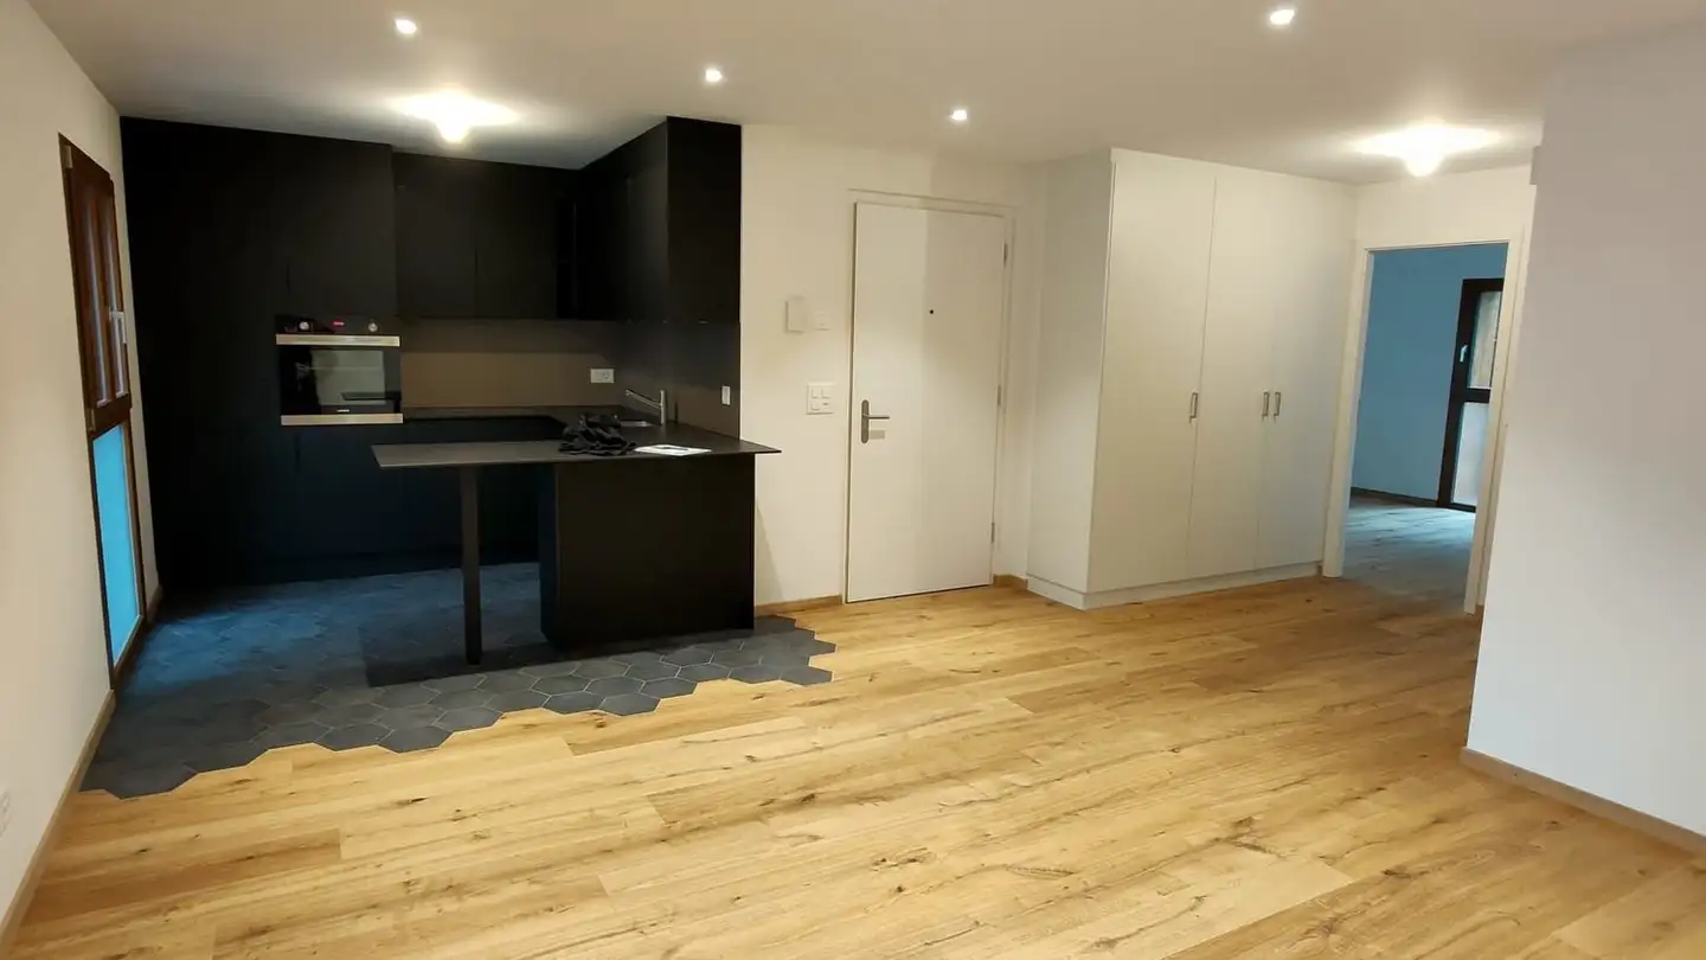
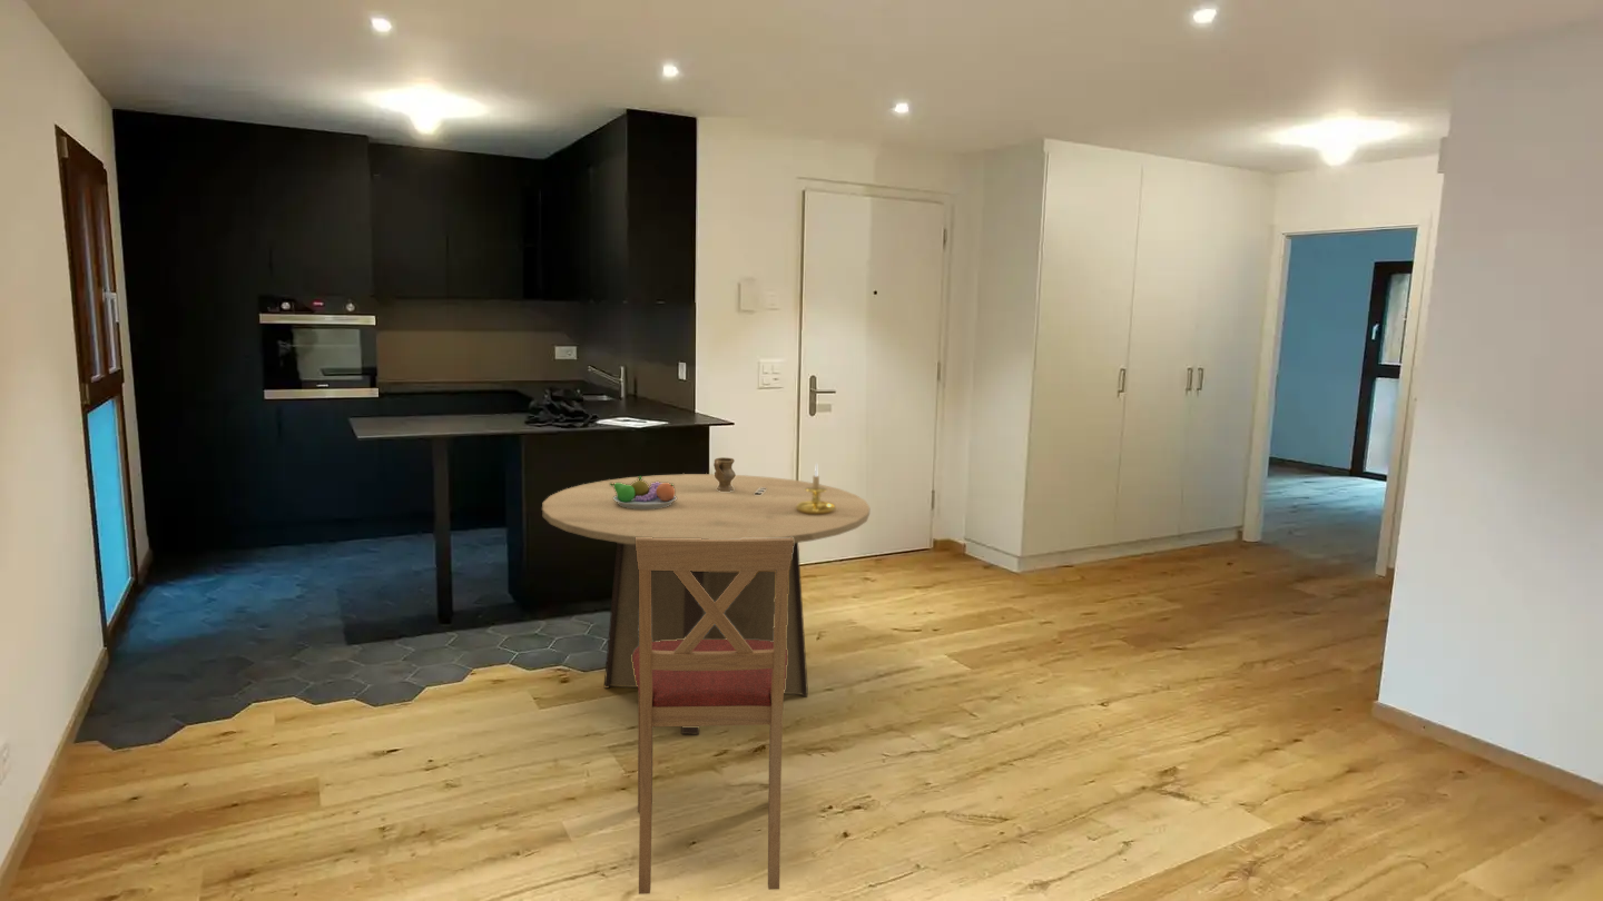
+ fruit bowl [610,475,677,509]
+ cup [712,456,766,495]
+ chair [632,537,794,895]
+ dining table [541,473,871,736]
+ candle holder [796,462,835,515]
